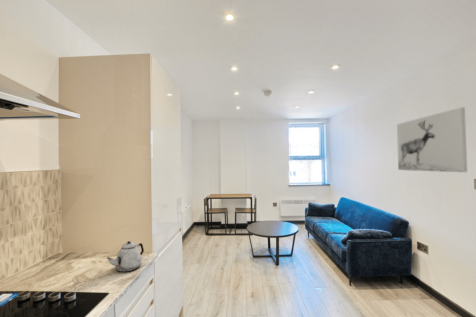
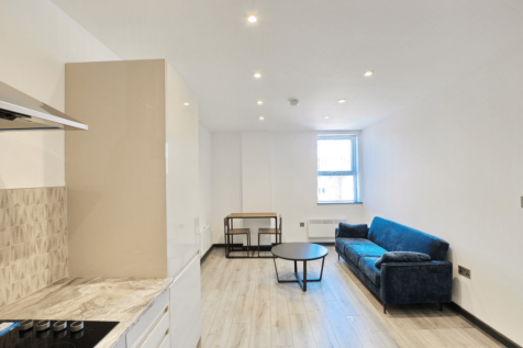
- teapot [106,240,145,273]
- wall art [396,106,468,173]
